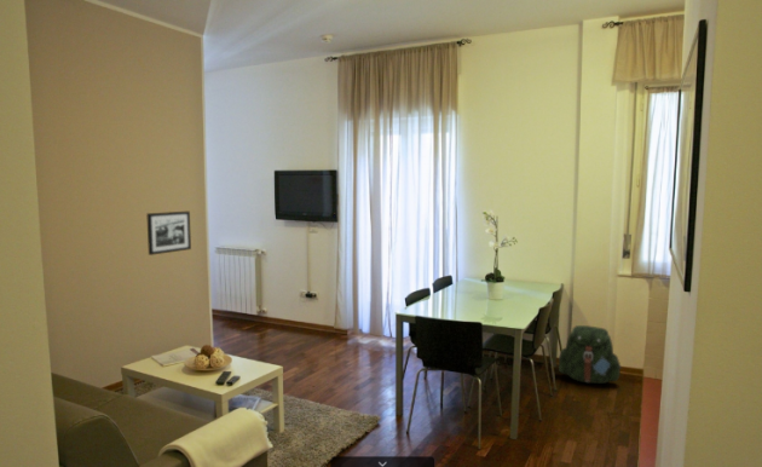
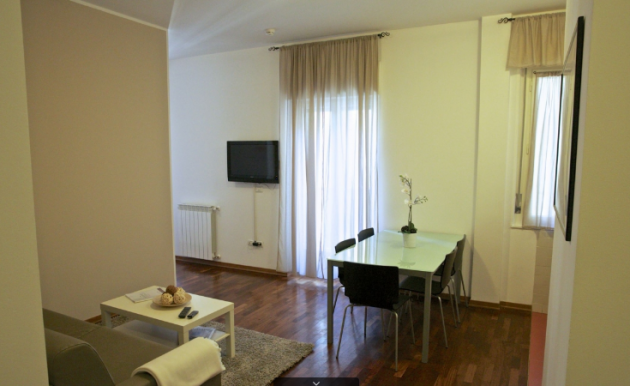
- picture frame [145,211,192,256]
- backpack [558,324,623,385]
